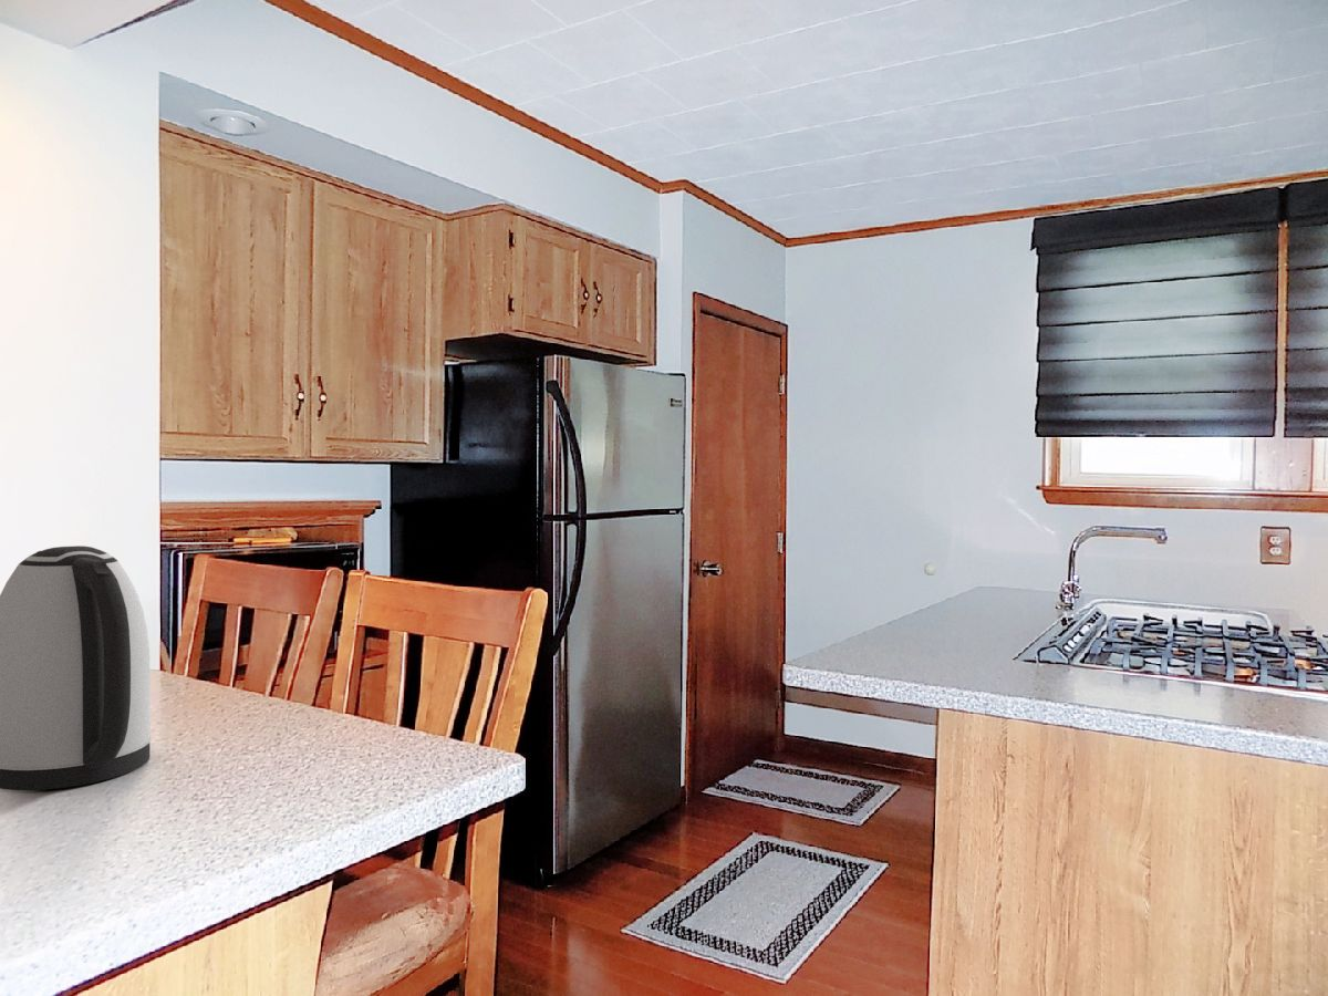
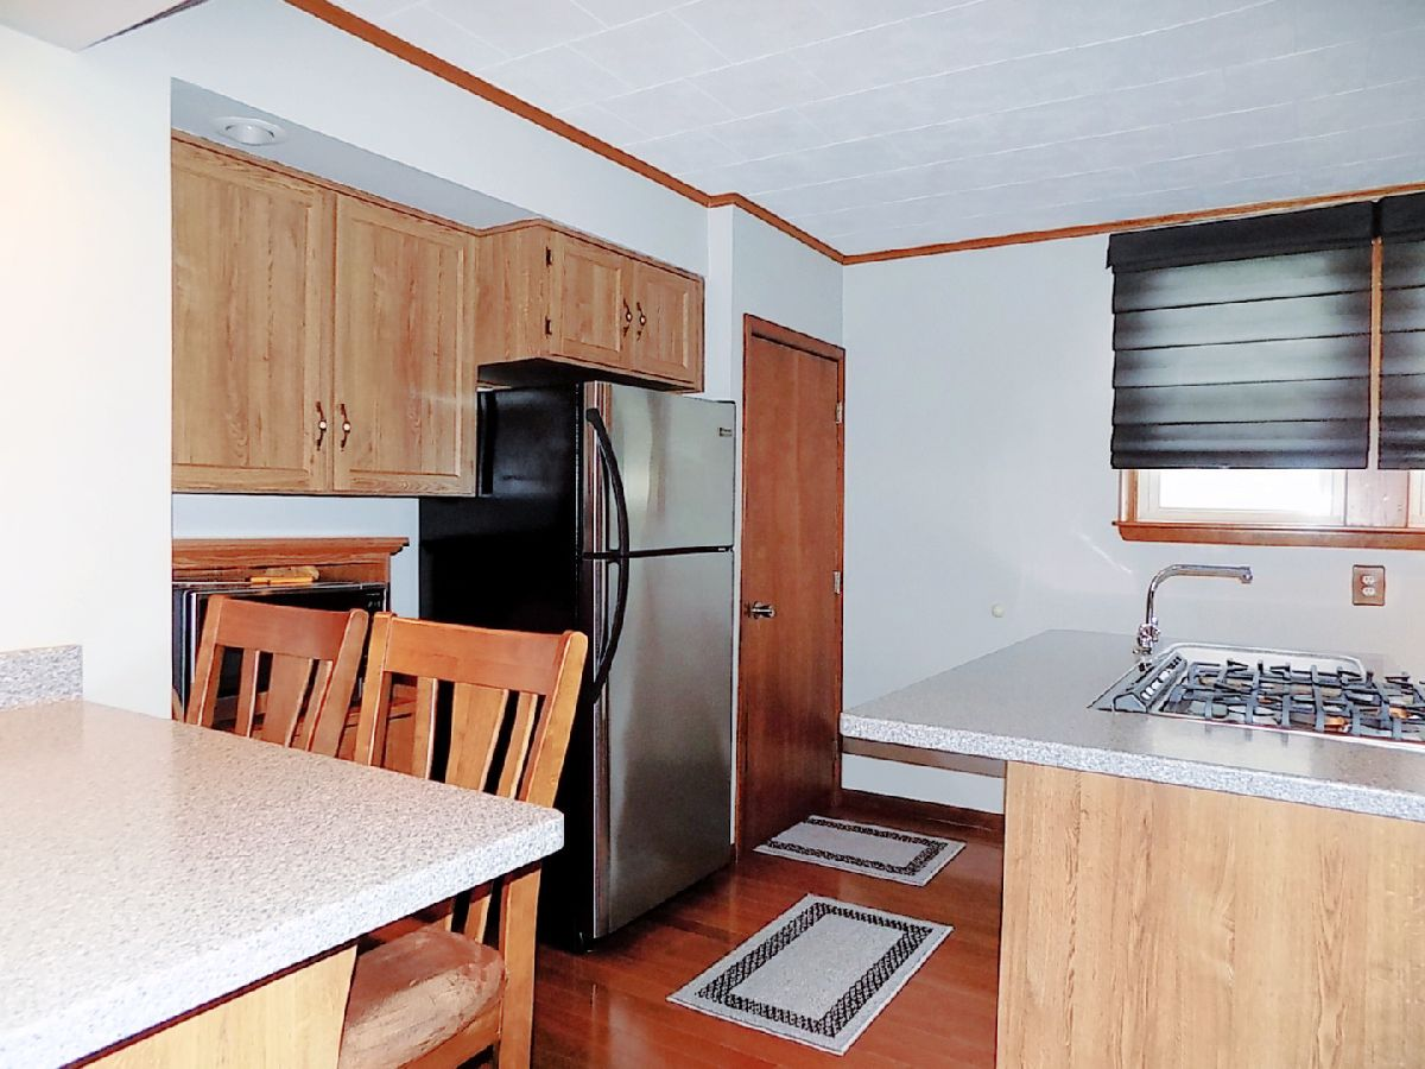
- kettle [0,544,153,791]
